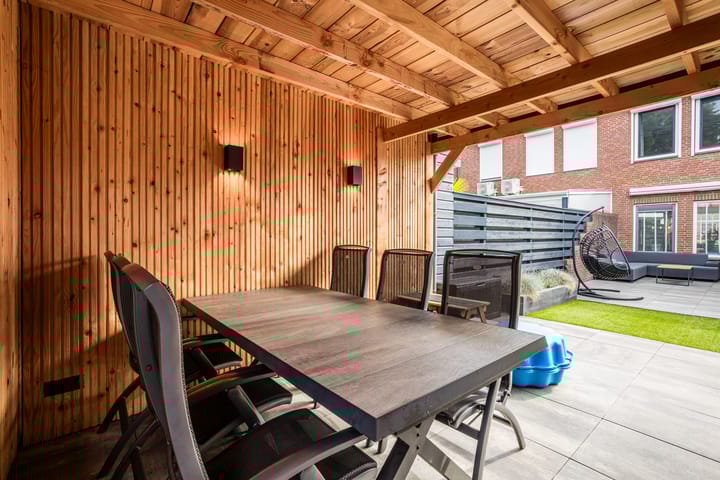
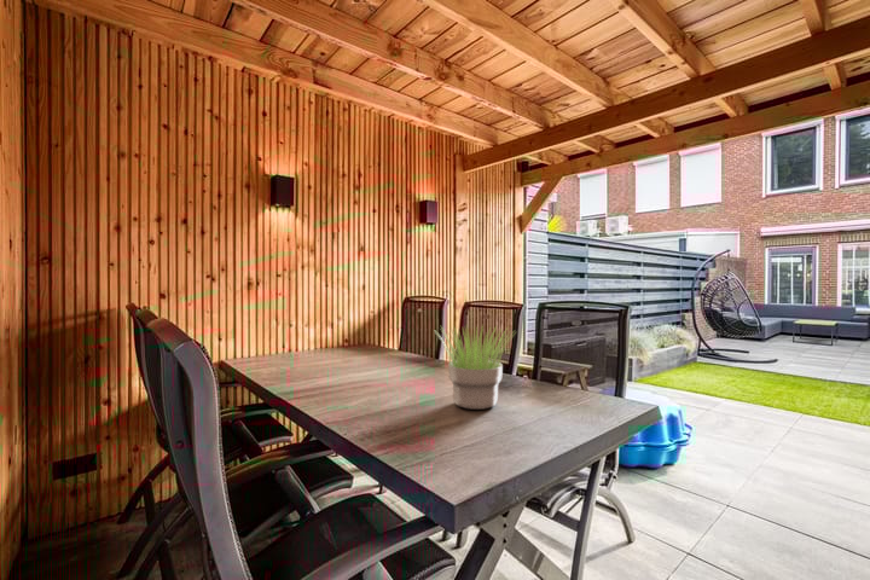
+ potted plant [435,323,518,411]
